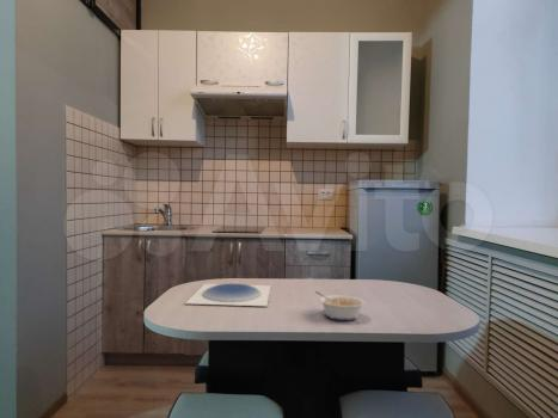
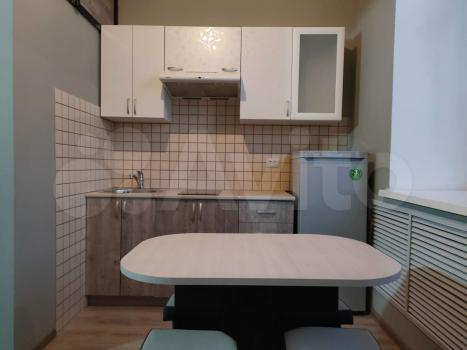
- plate [184,283,272,307]
- legume [314,290,367,321]
